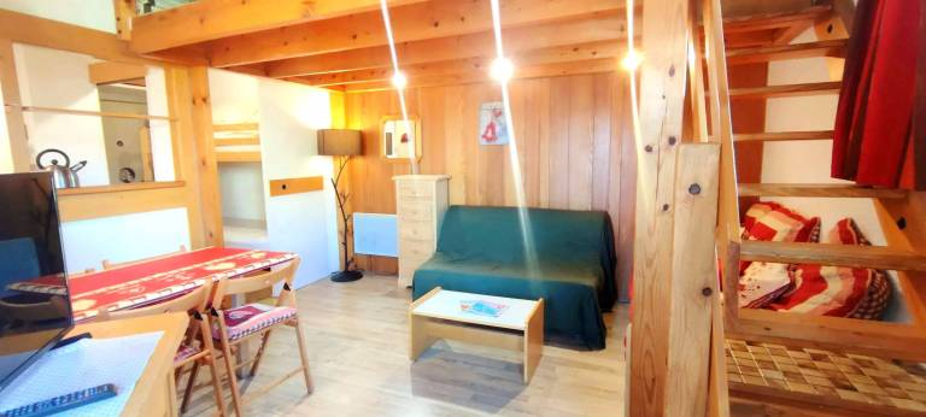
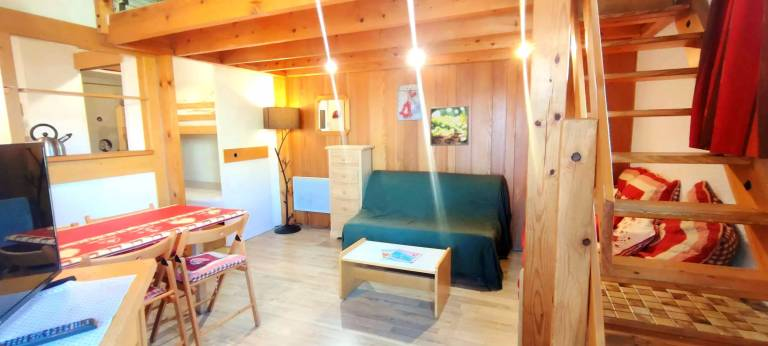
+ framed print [429,105,470,147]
